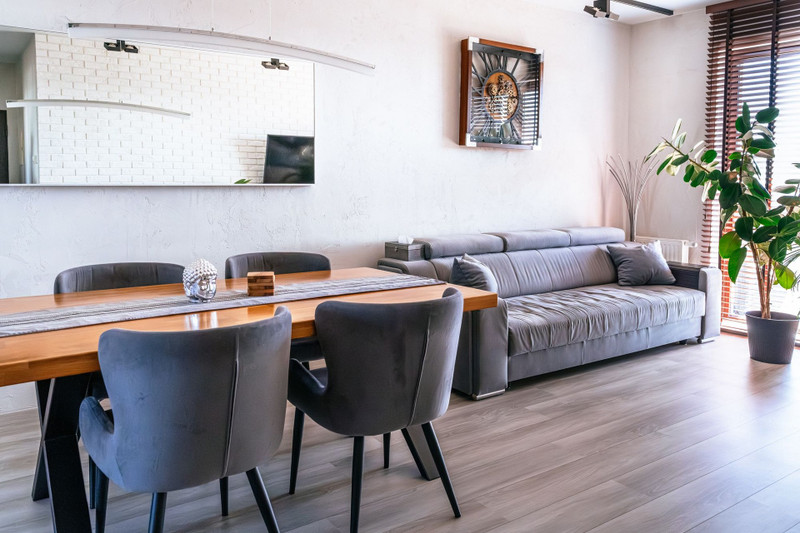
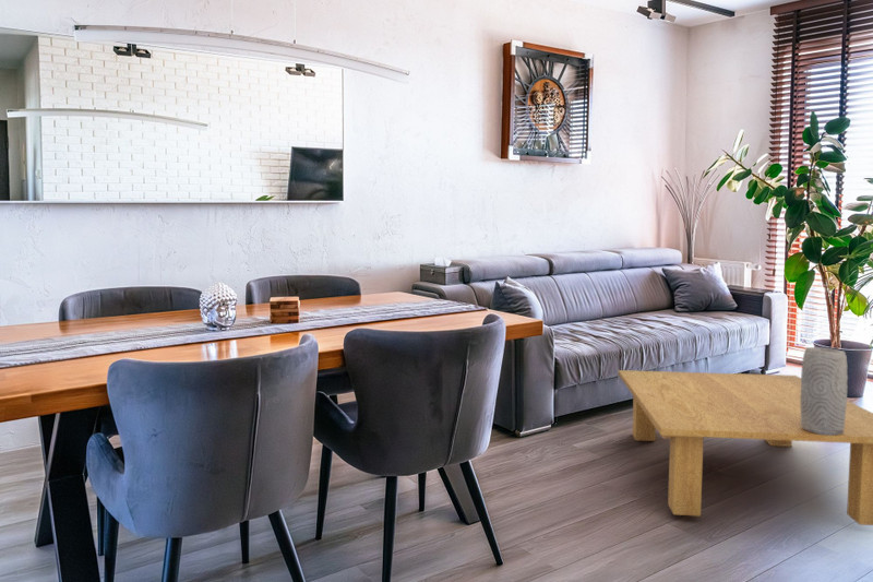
+ coffee table [618,369,873,526]
+ vase [800,346,849,436]
